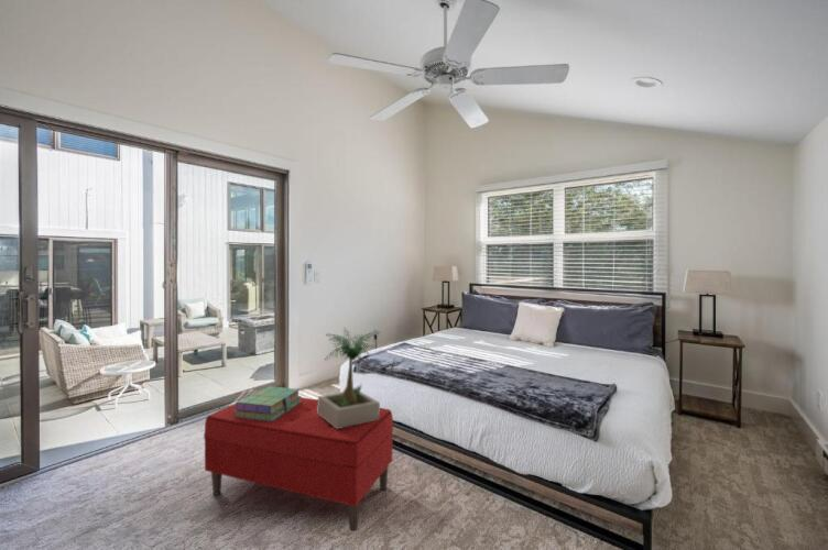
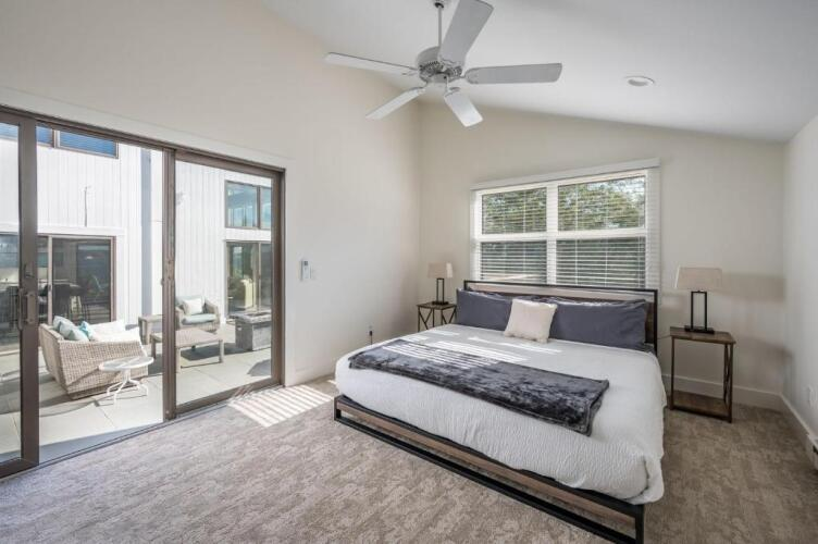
- bench [203,396,394,532]
- potted plant [317,327,381,428]
- stack of books [233,385,303,421]
